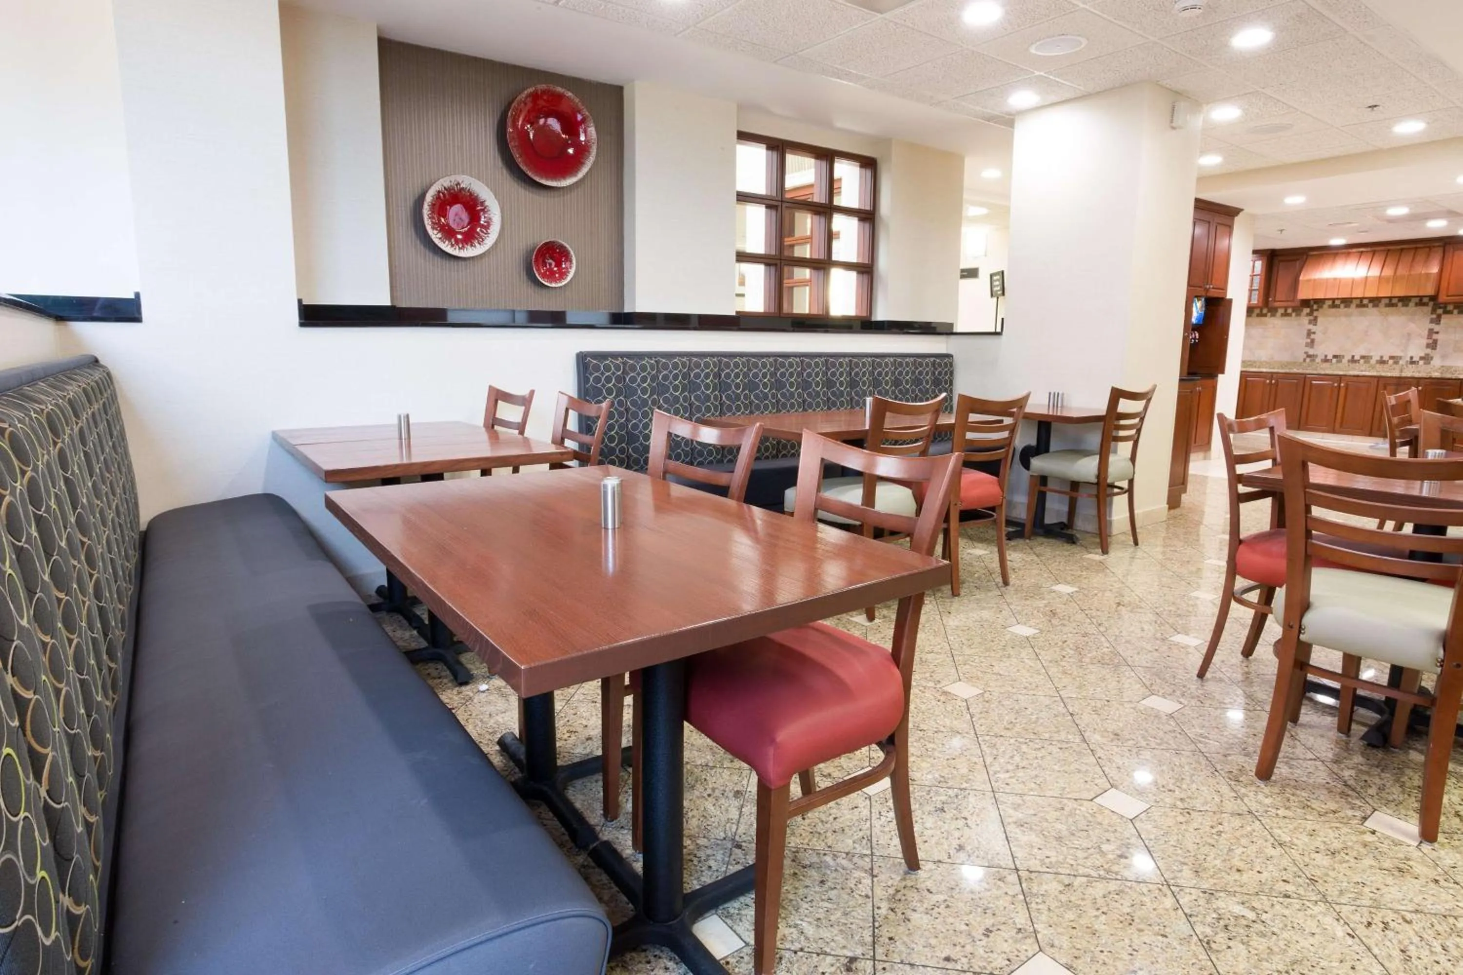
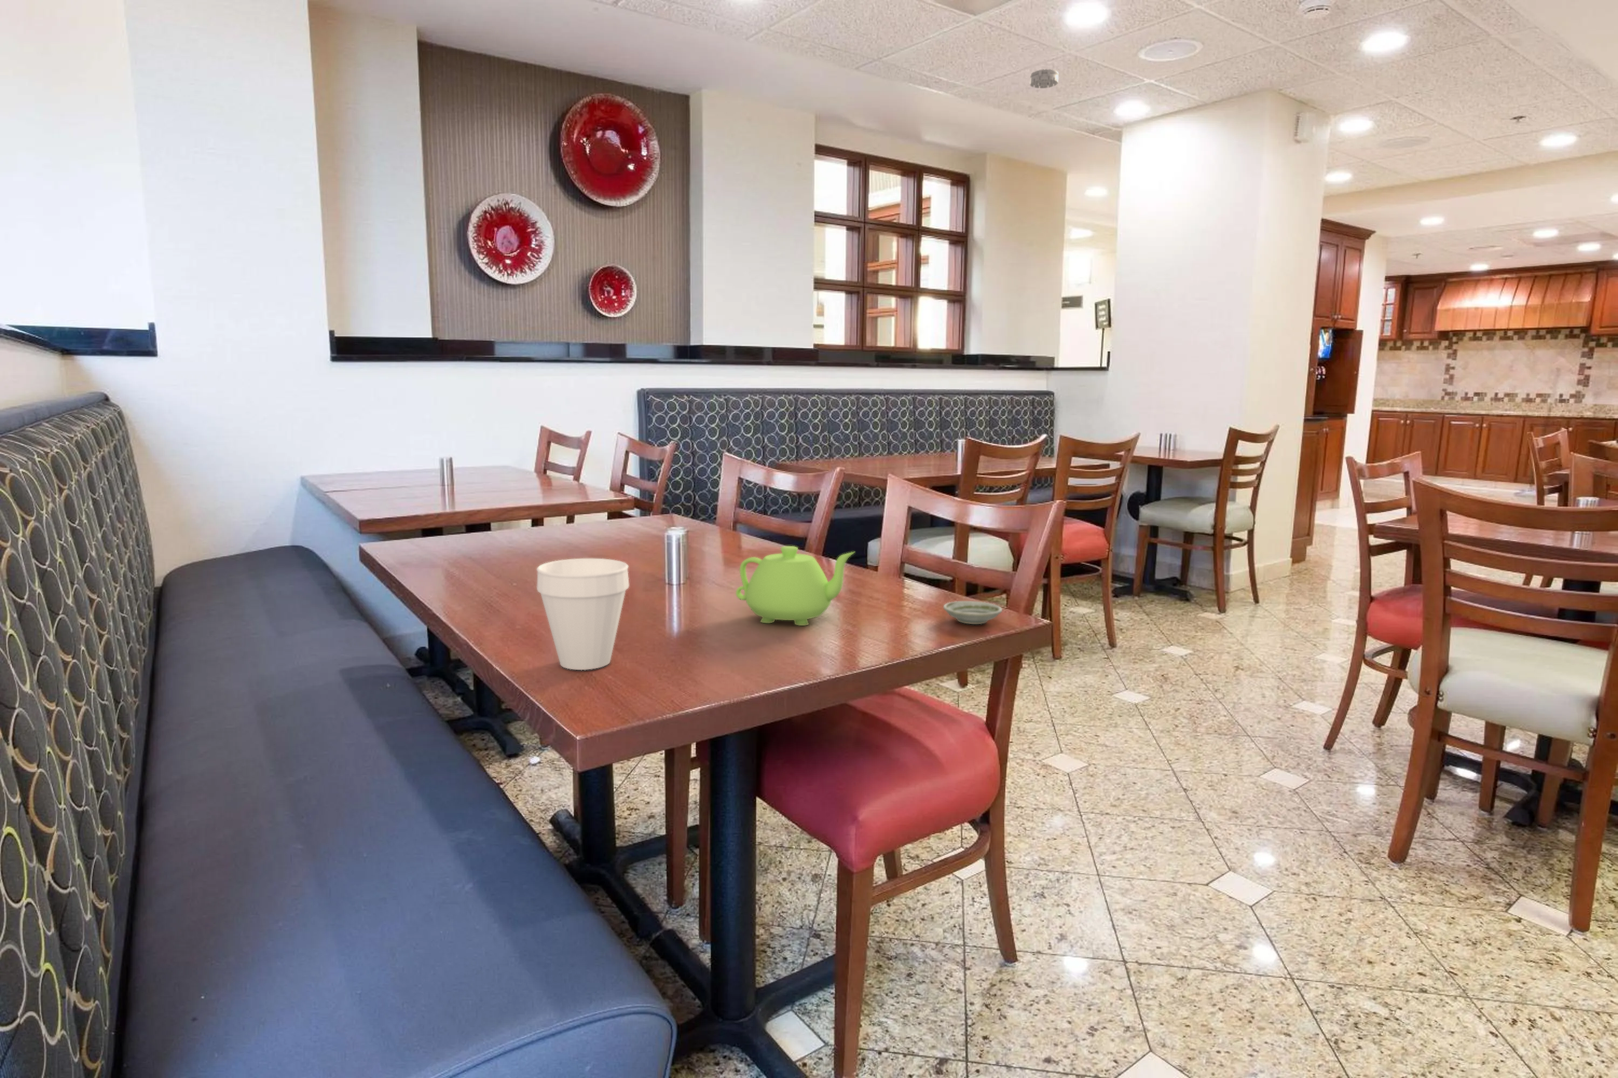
+ teapot [736,545,856,627]
+ smoke detector [1029,69,1059,89]
+ saucer [943,600,1003,624]
+ cup [536,558,630,670]
